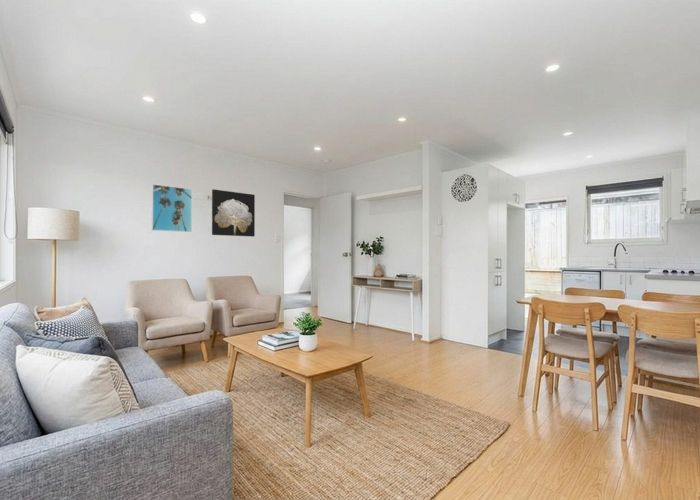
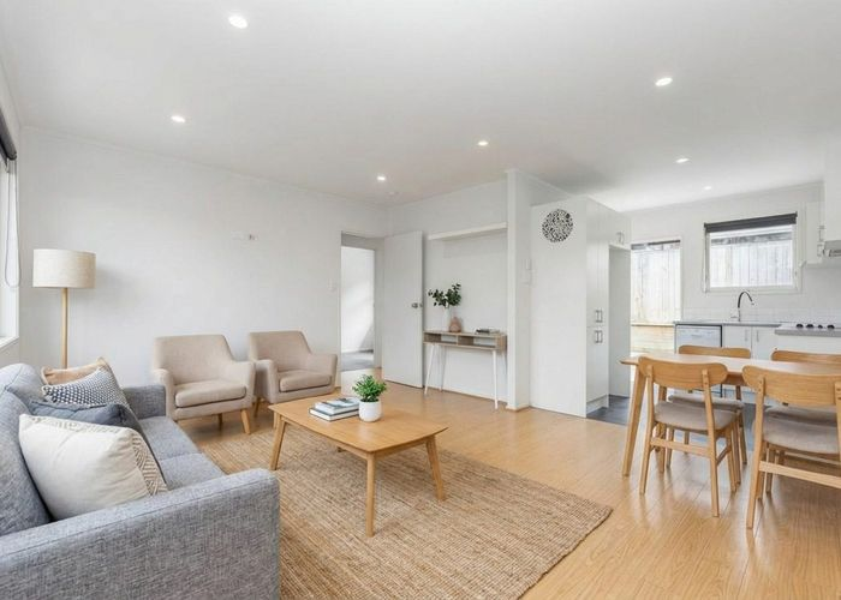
- wall art [211,188,256,238]
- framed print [151,183,193,233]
